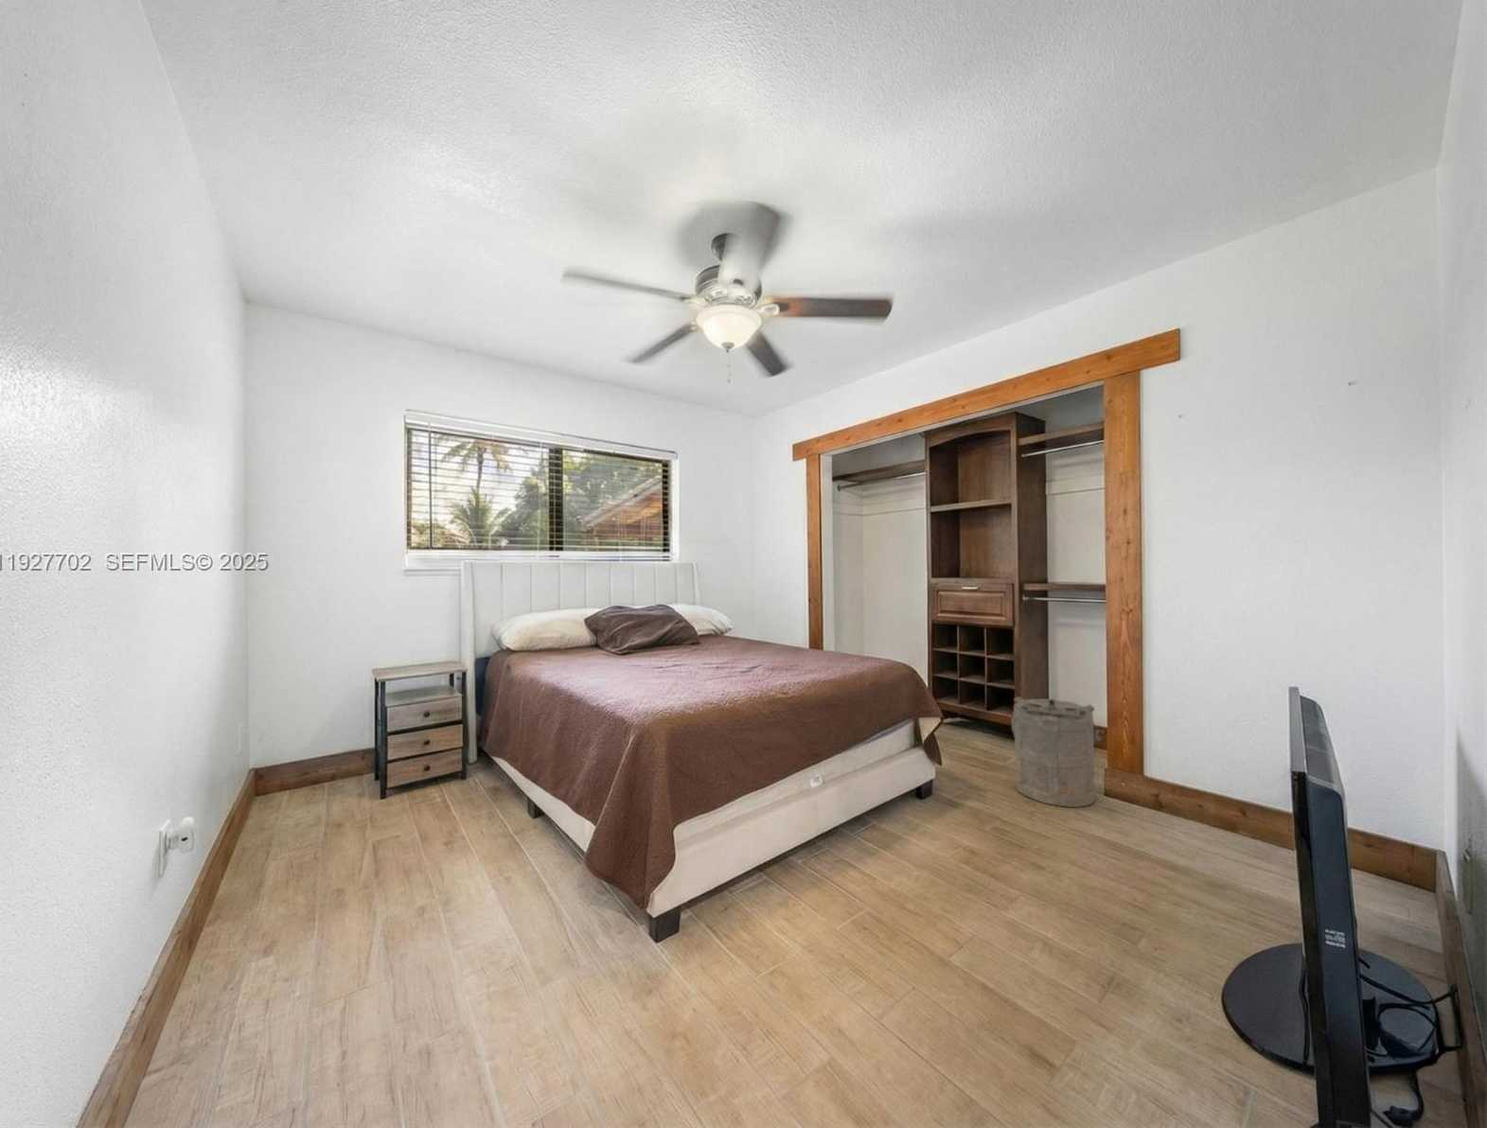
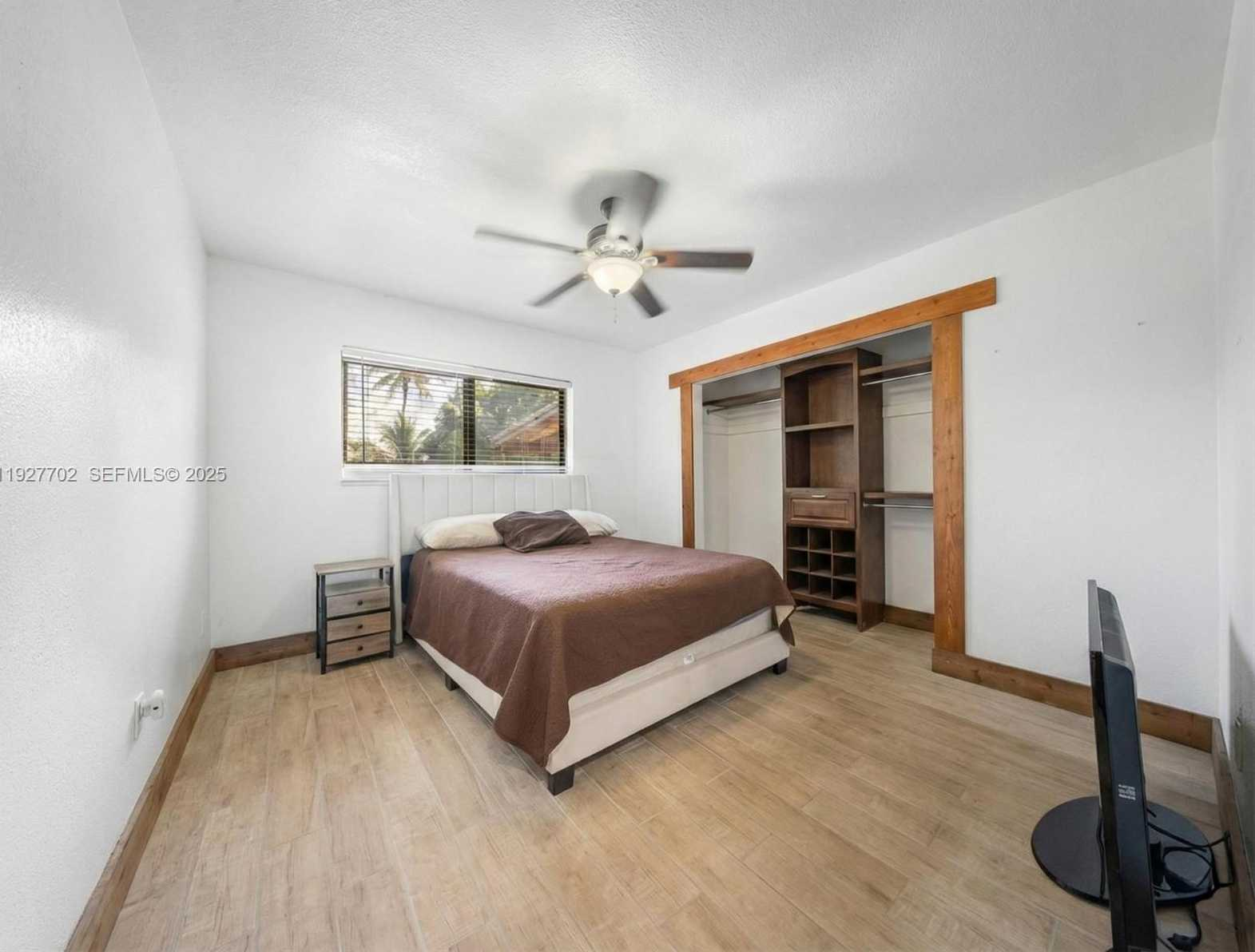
- laundry hamper [1010,696,1105,808]
